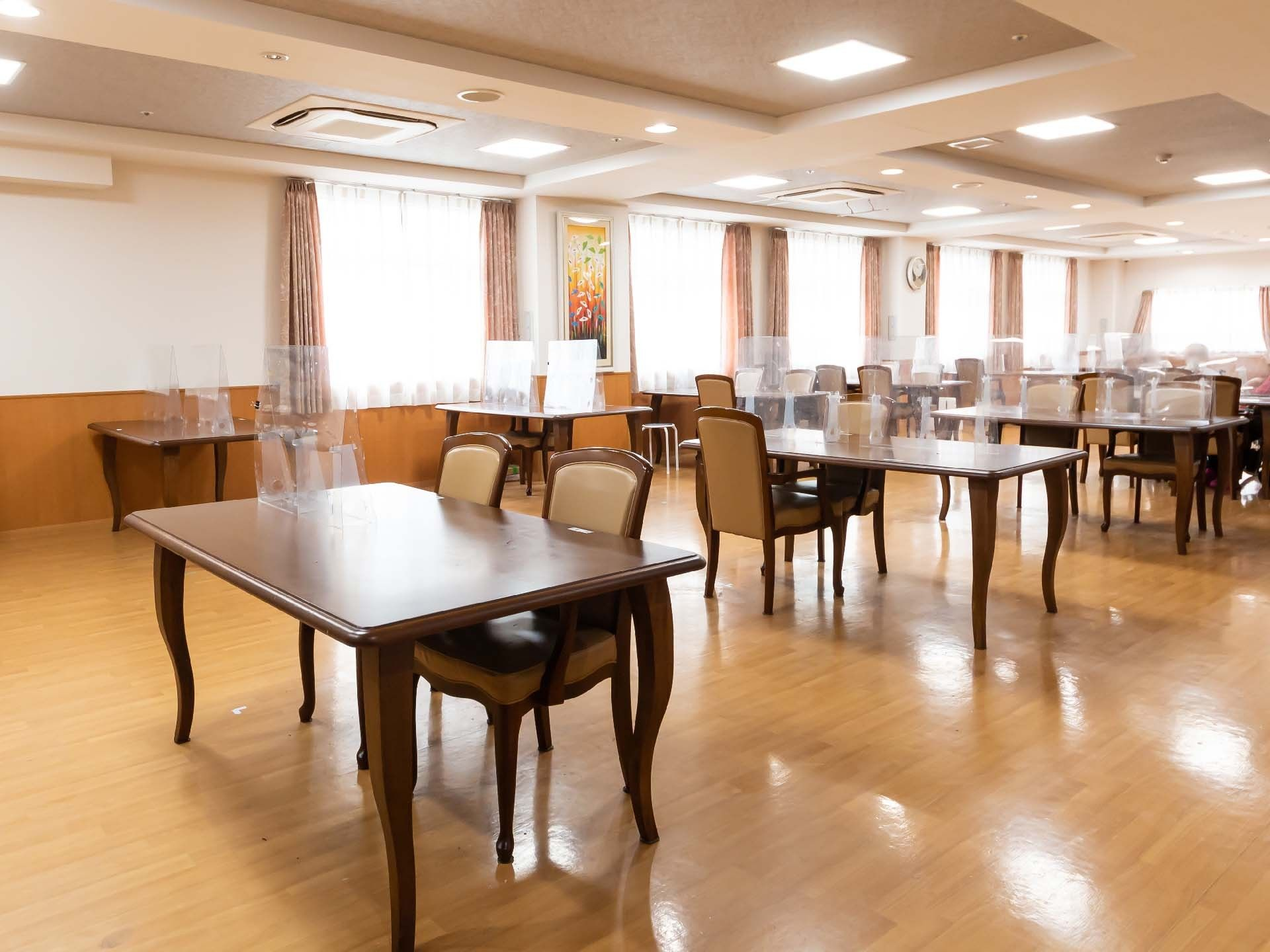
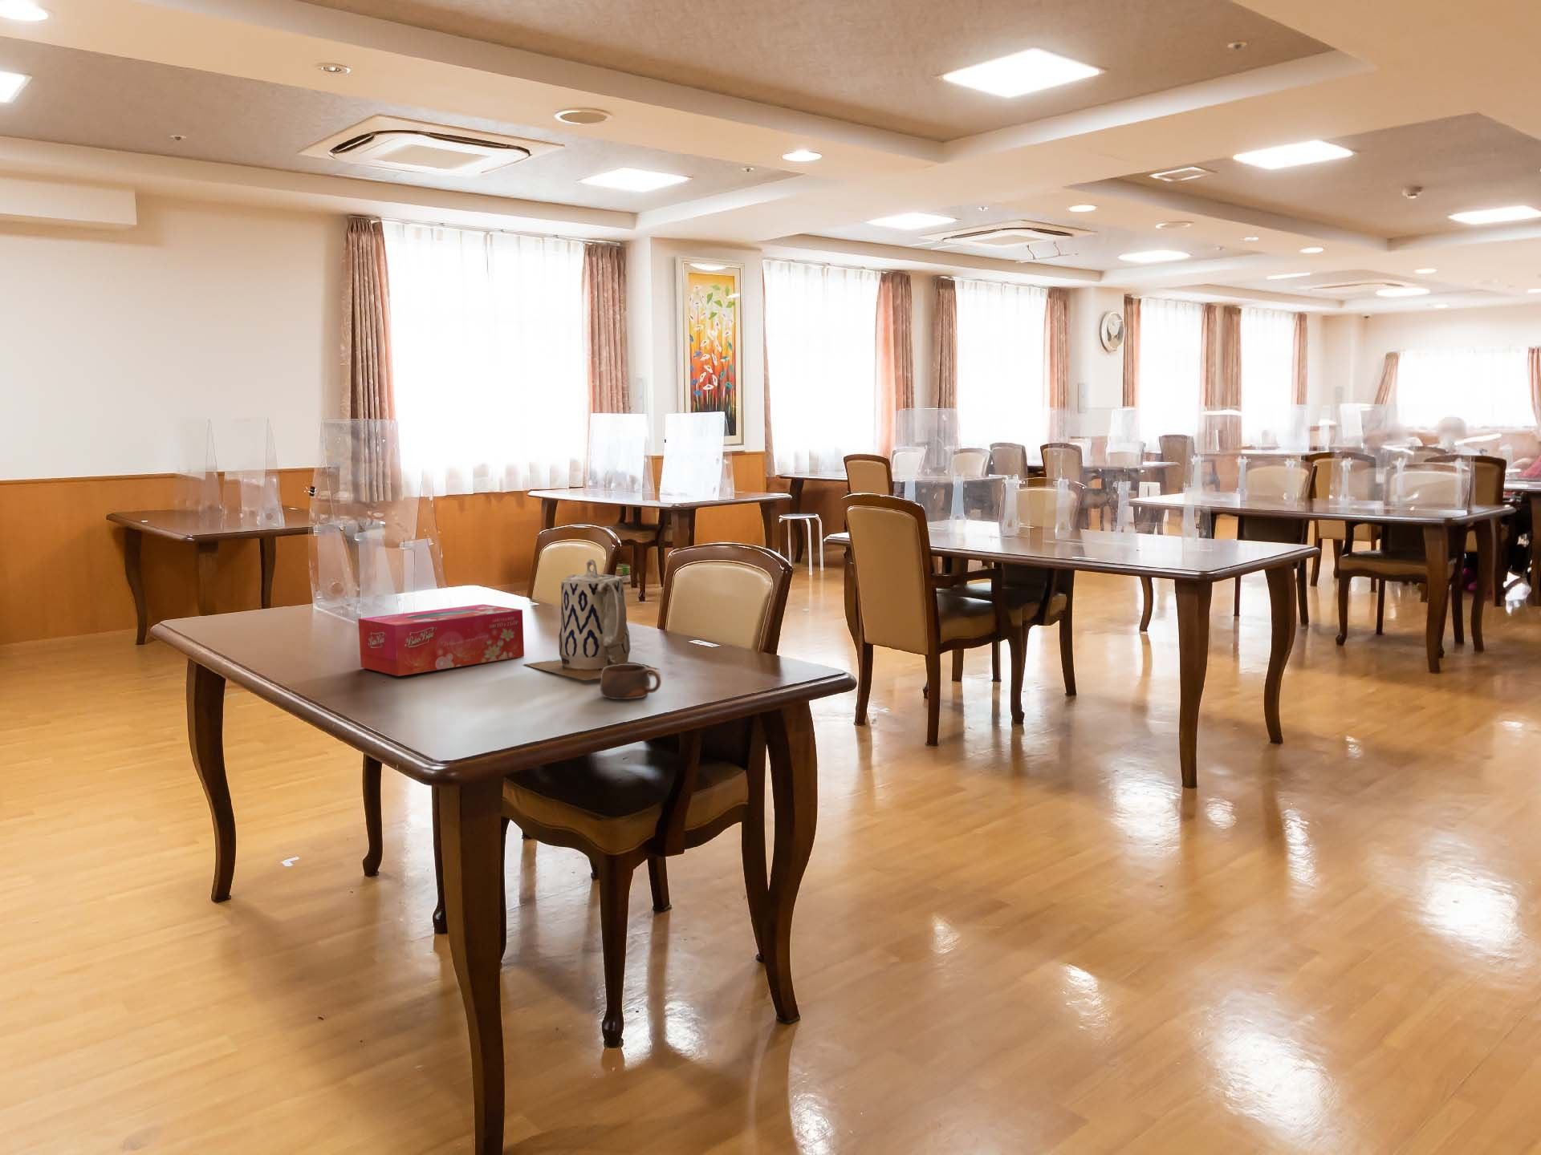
+ teapot [524,559,660,681]
+ tissue box [357,603,525,677]
+ cup [599,664,663,700]
